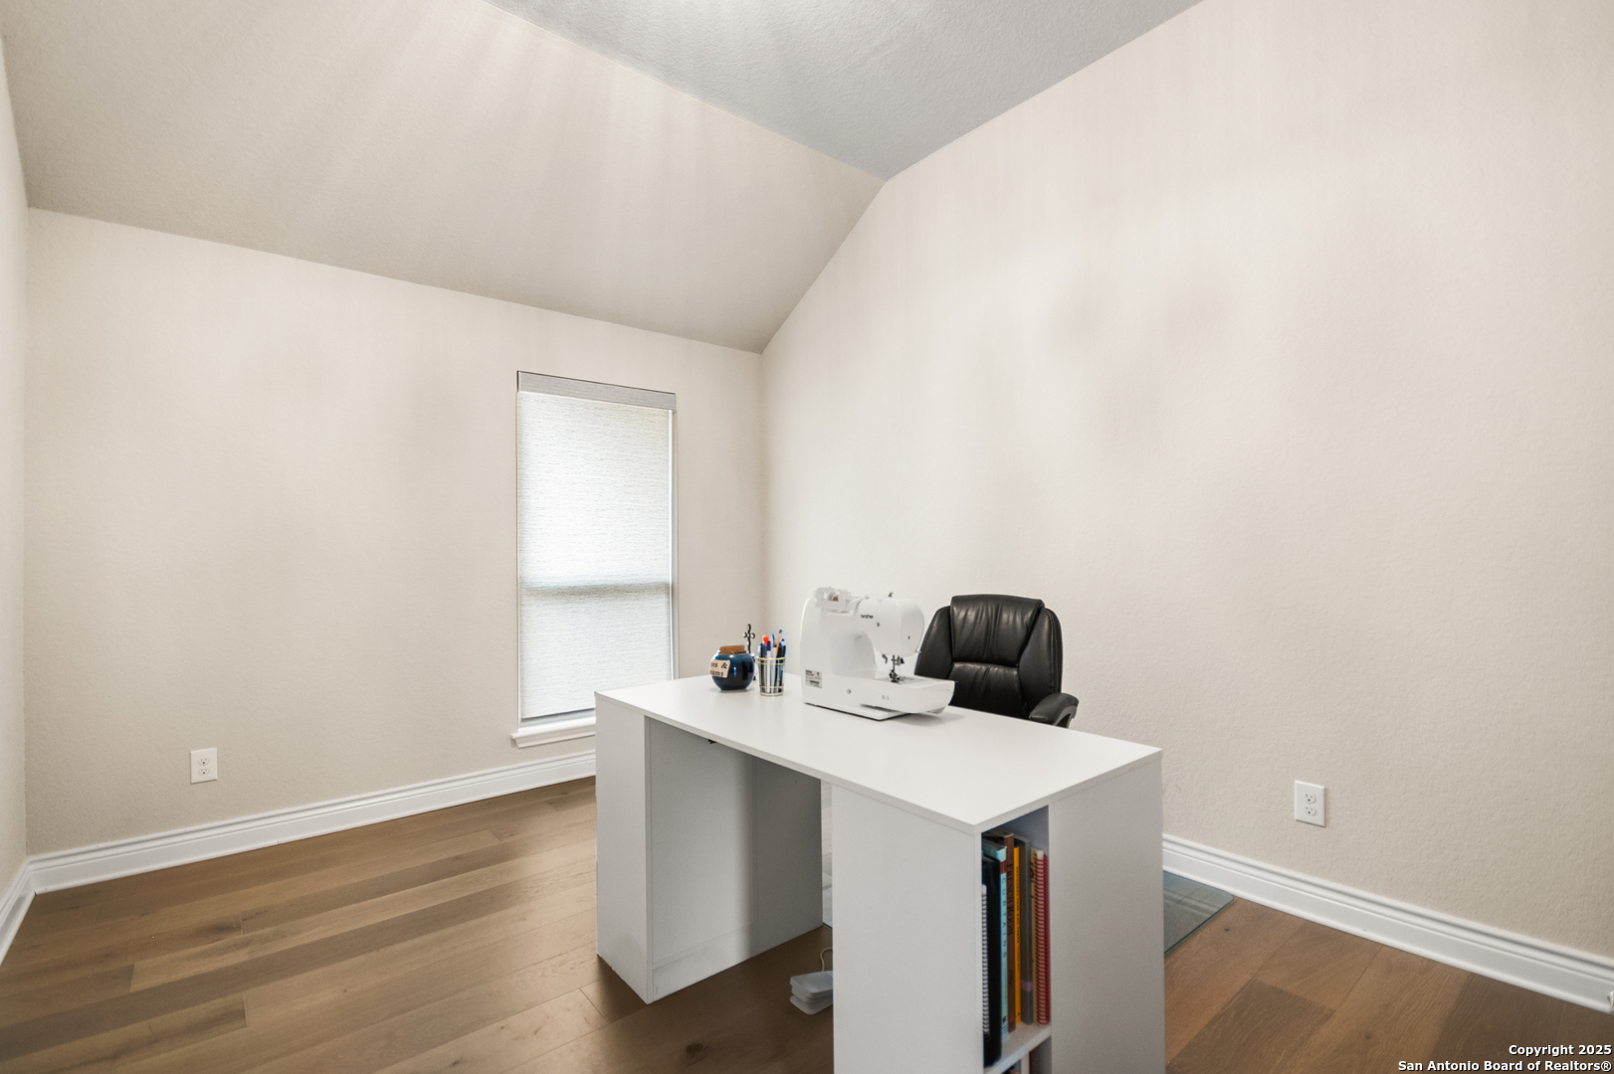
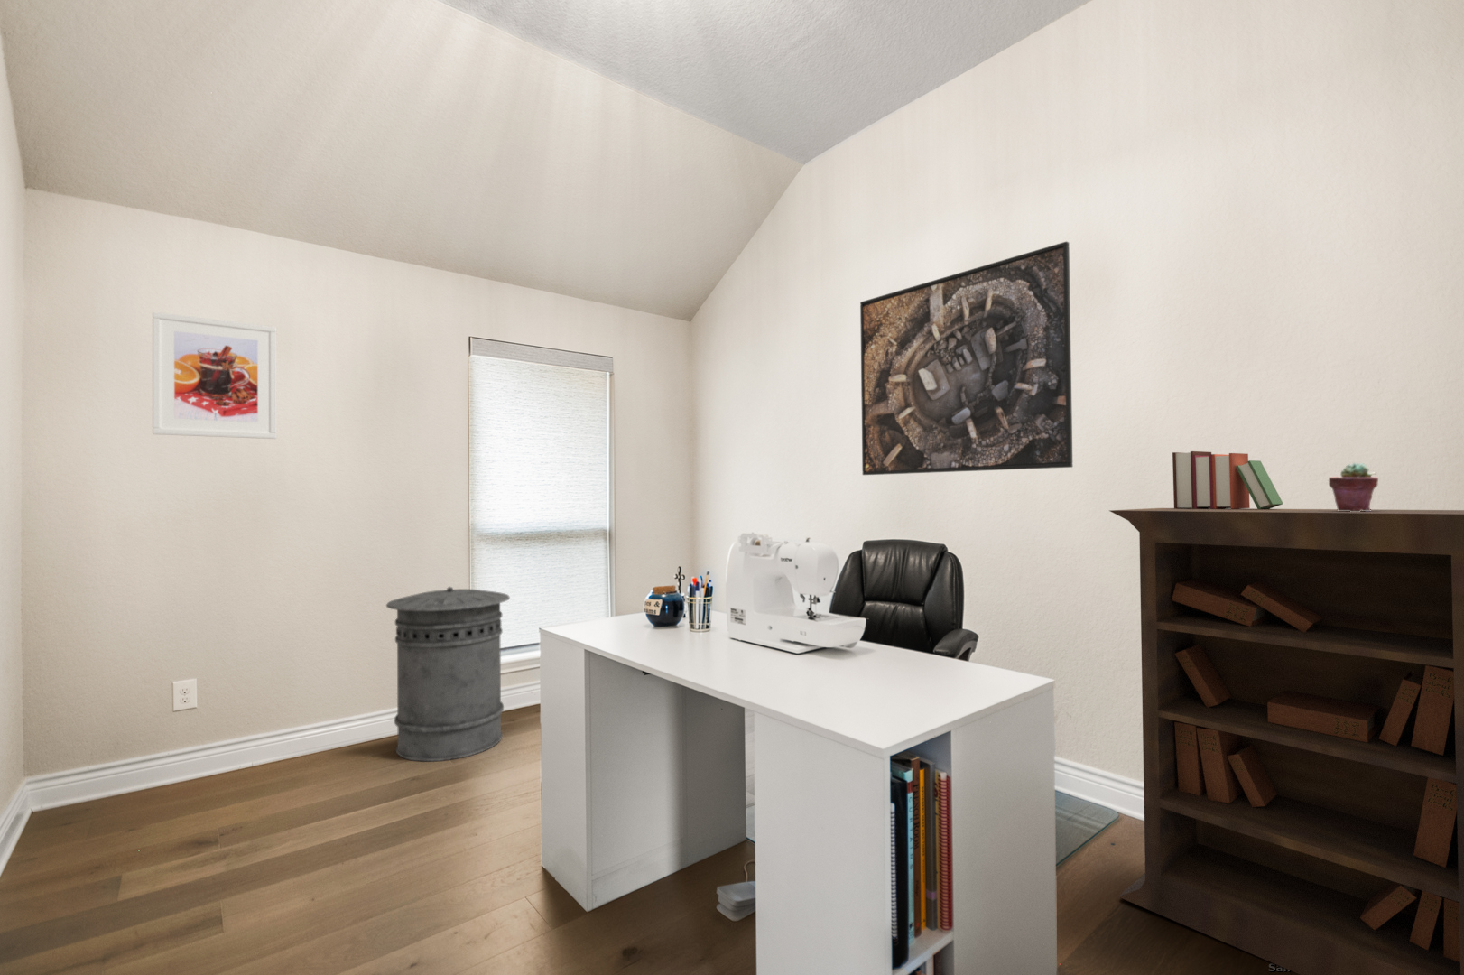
+ trash can [385,585,511,762]
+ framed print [151,311,278,440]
+ bookcase [1108,507,1464,975]
+ books [1171,451,1285,509]
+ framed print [859,240,1074,476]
+ potted succulent [1328,461,1379,511]
